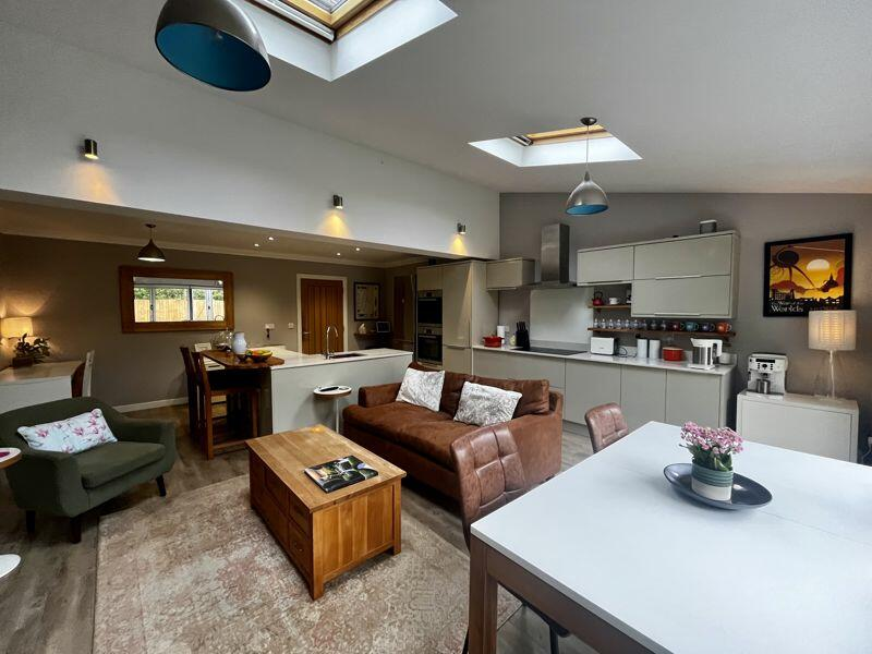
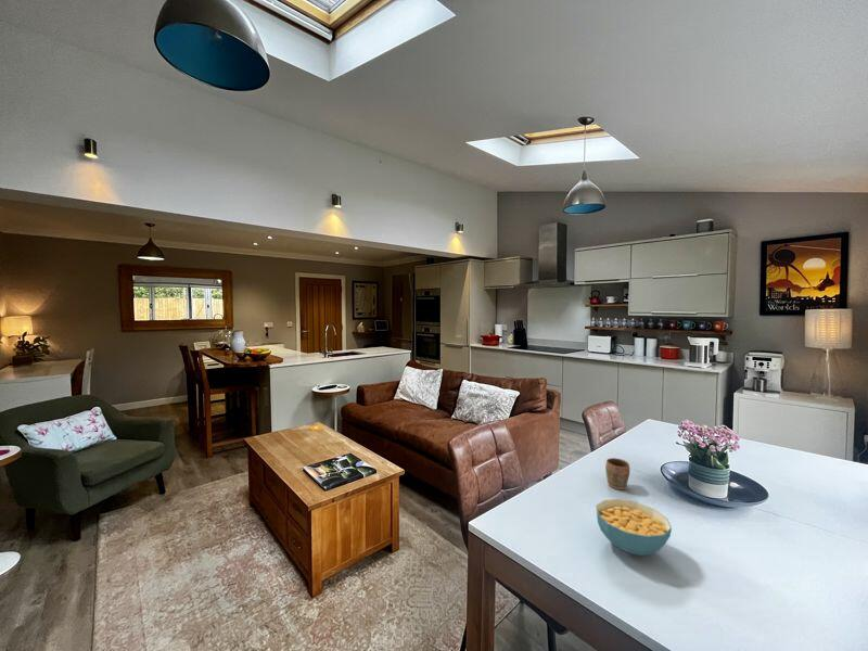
+ mug [604,457,630,490]
+ cereal bowl [595,498,673,557]
